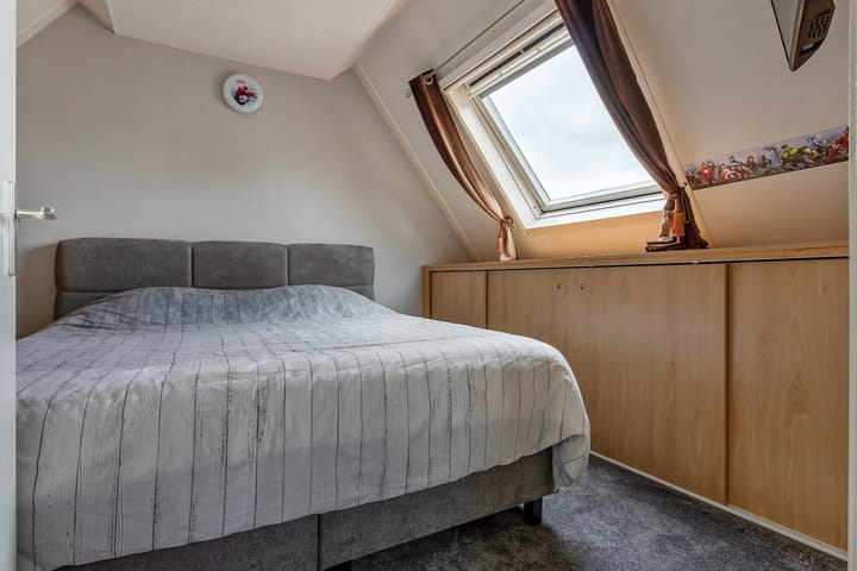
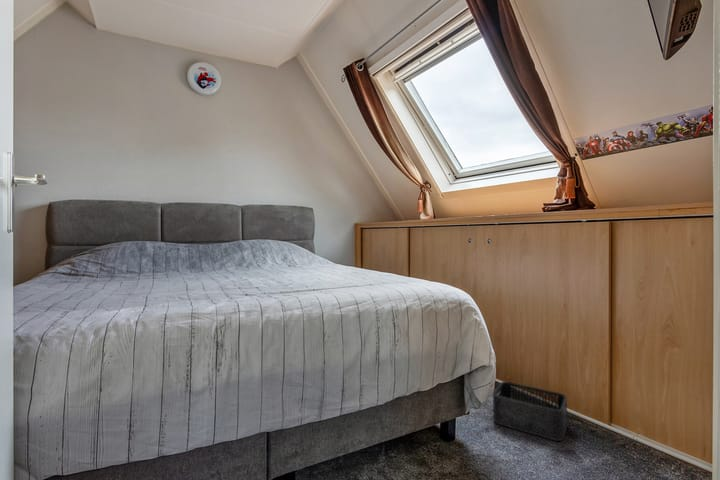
+ storage bin [492,381,568,442]
